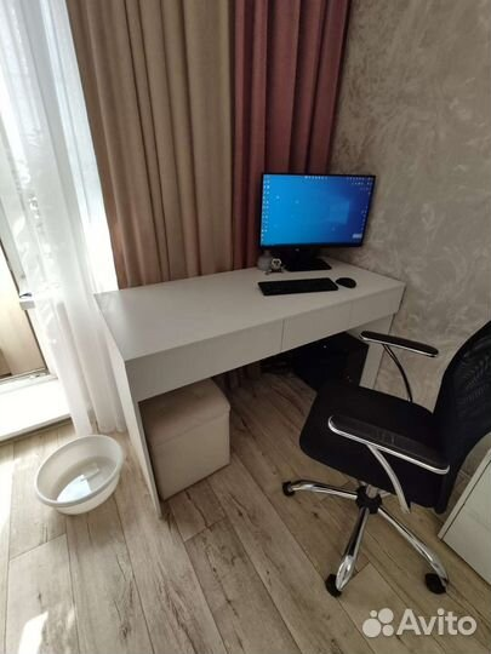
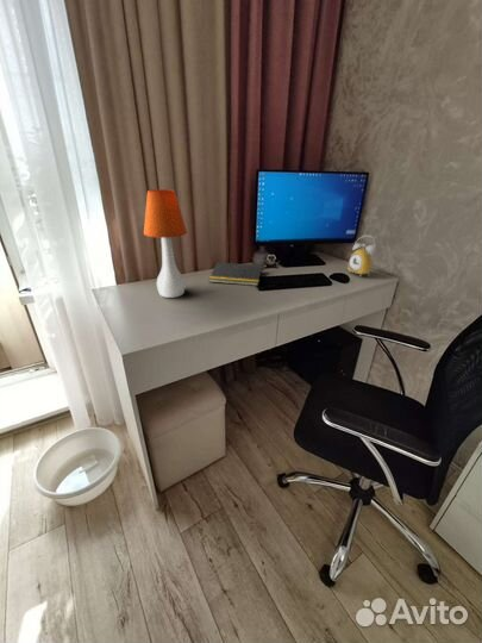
+ notepad [208,261,263,287]
+ table lamp [143,188,188,299]
+ alarm clock [346,233,378,276]
